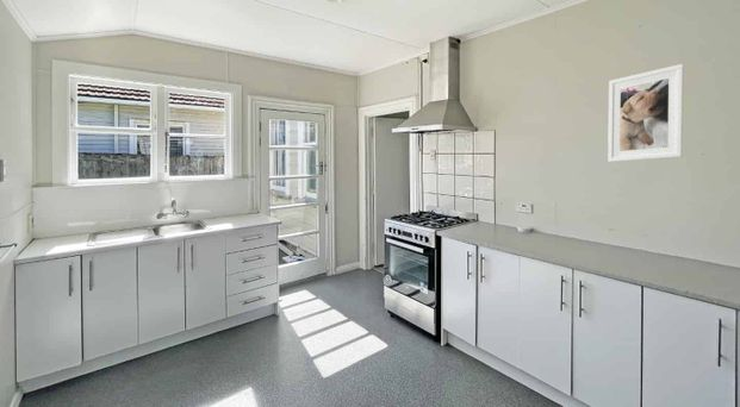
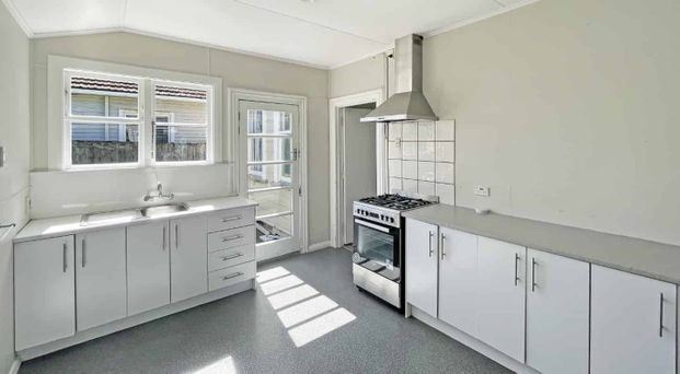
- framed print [607,63,685,163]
